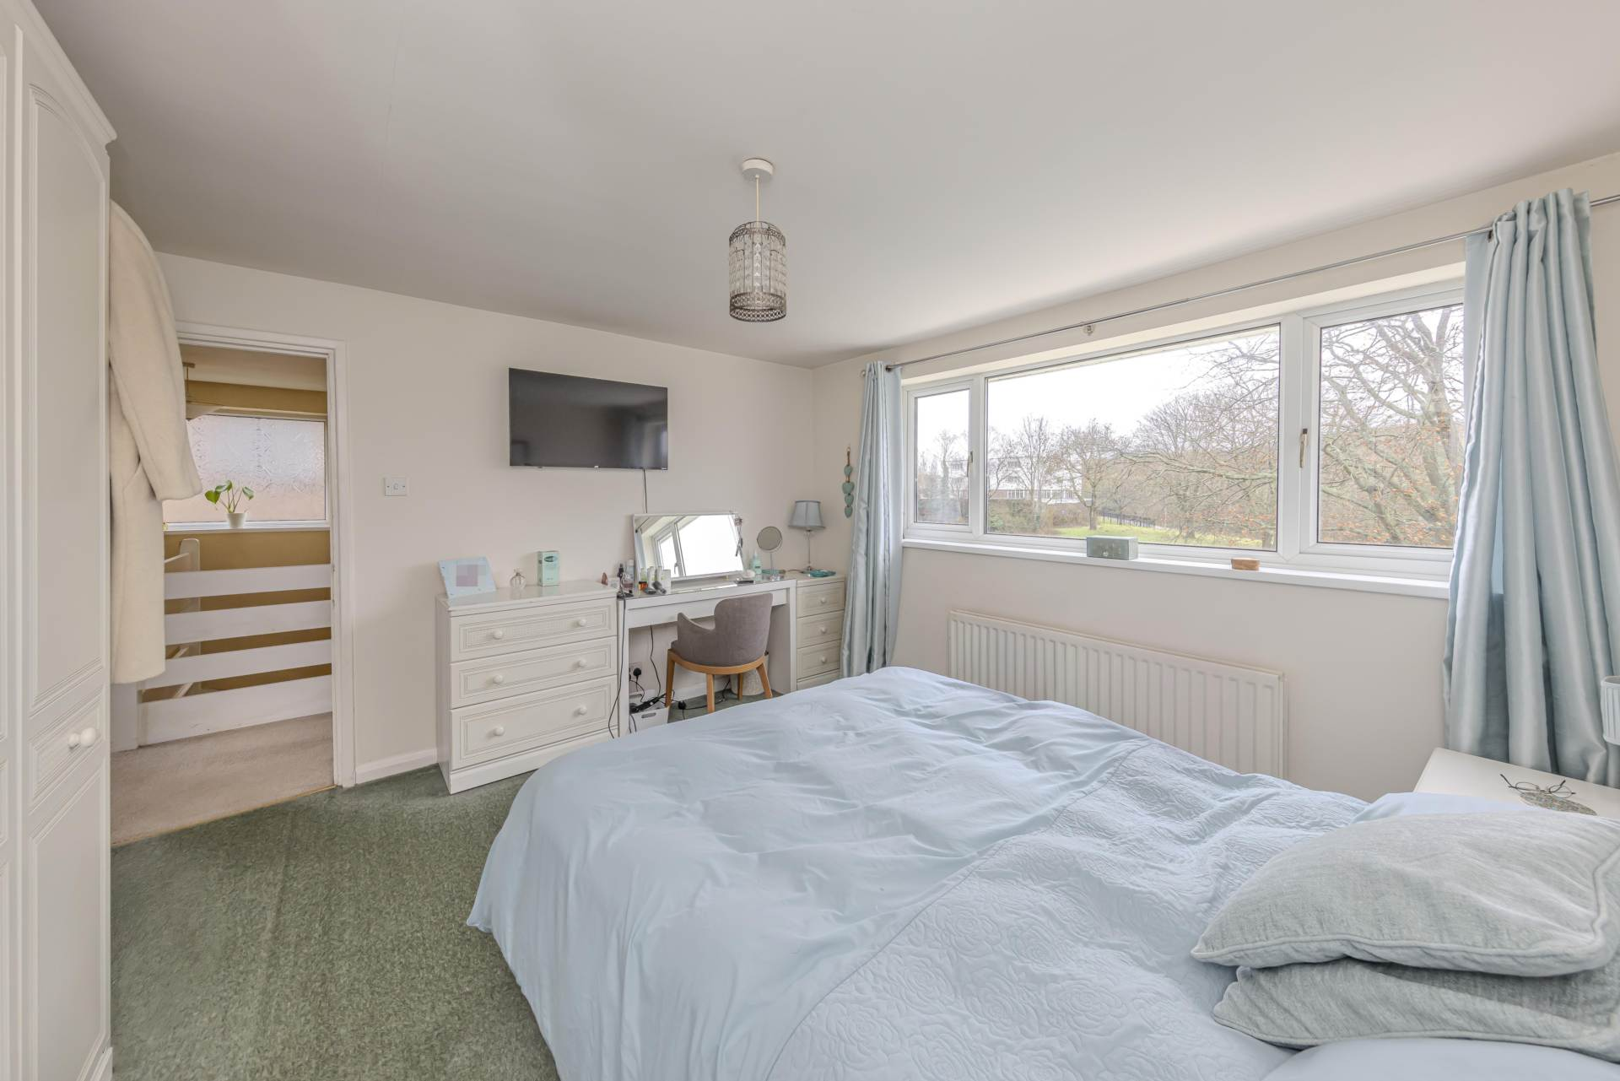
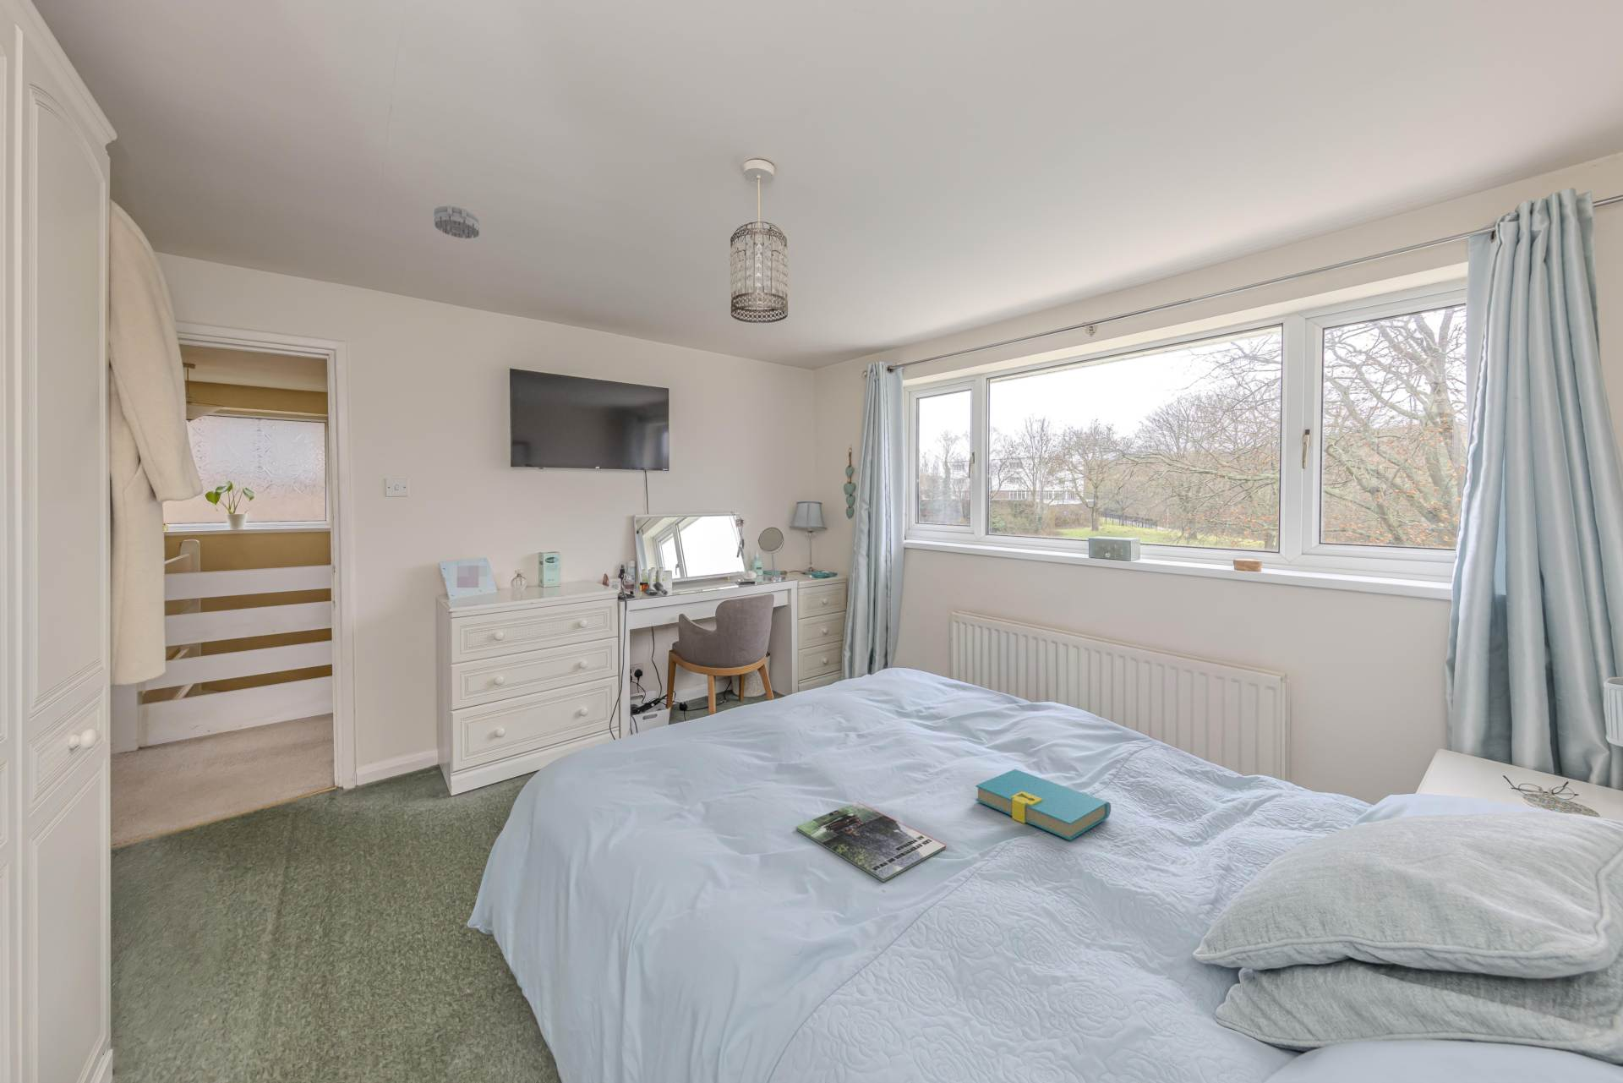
+ smoke detector [433,204,480,239]
+ magazine [795,801,946,882]
+ book [974,769,1112,841]
